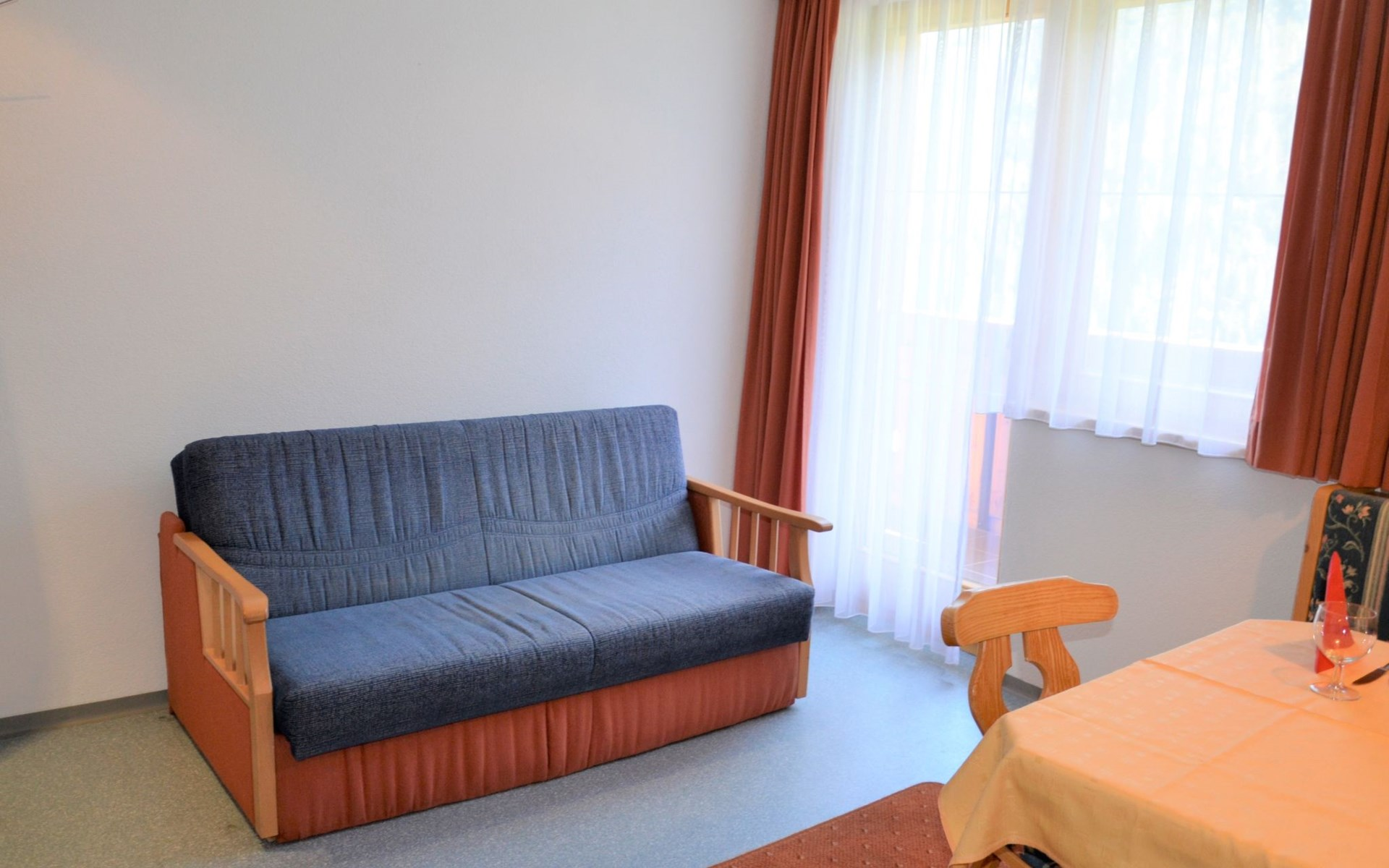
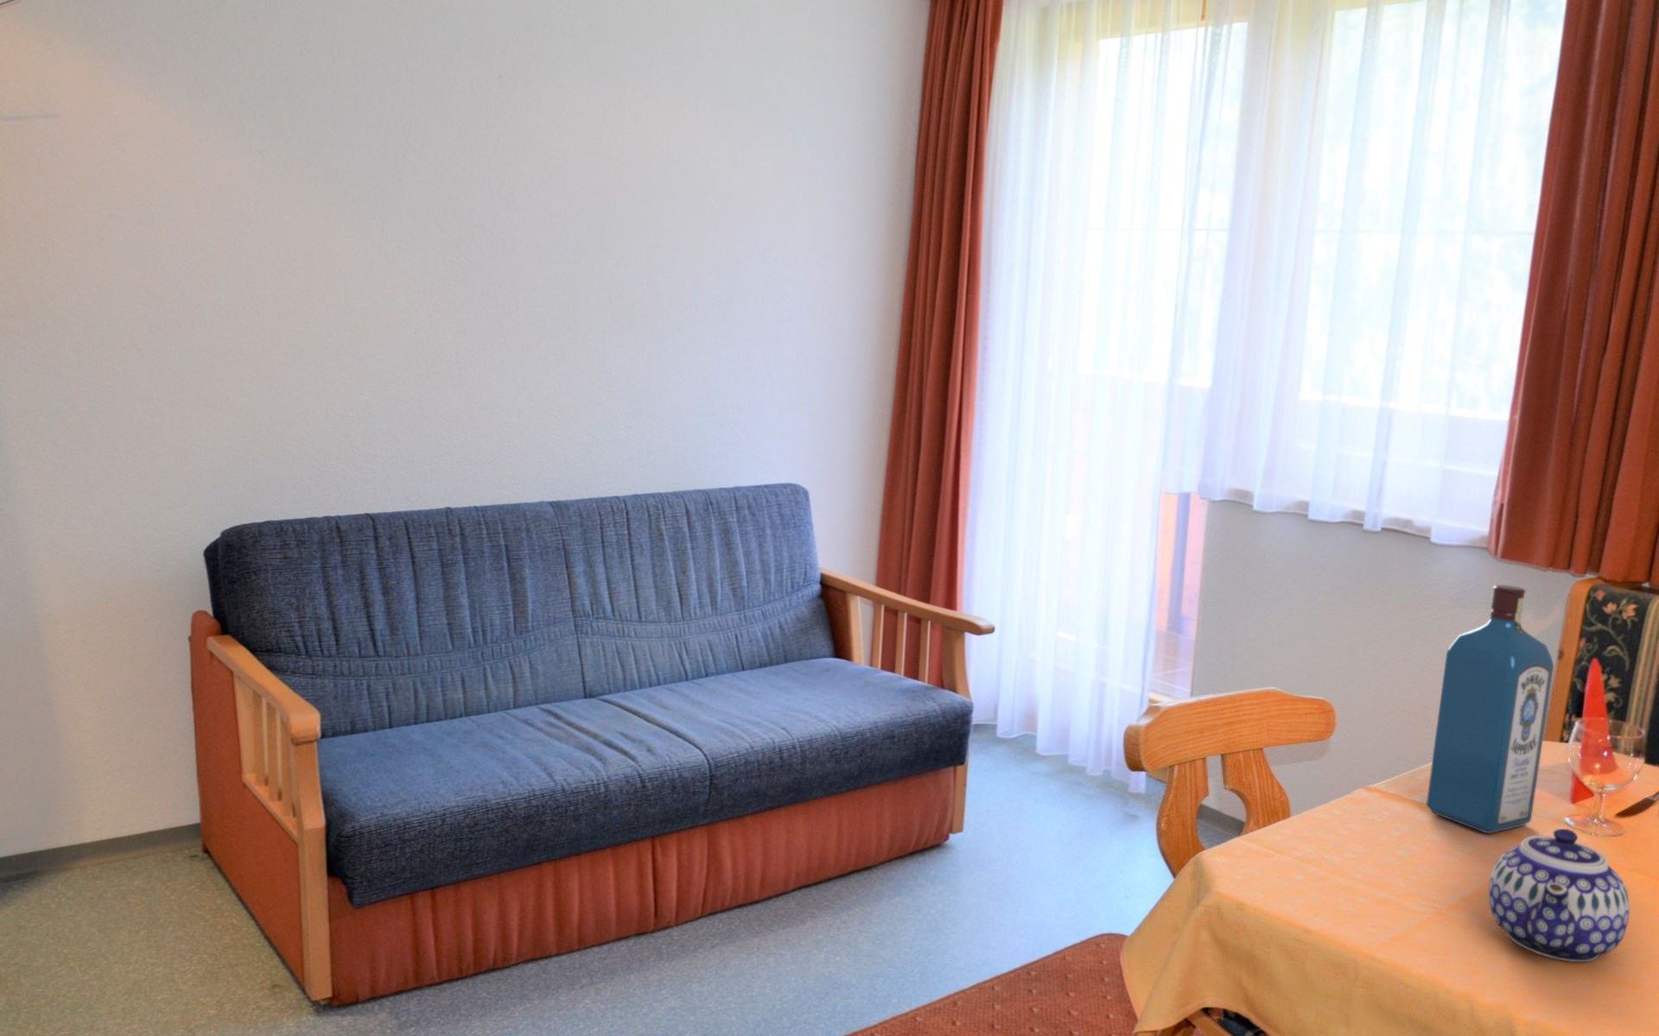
+ liquor [1426,584,1554,834]
+ teapot [1488,828,1630,963]
